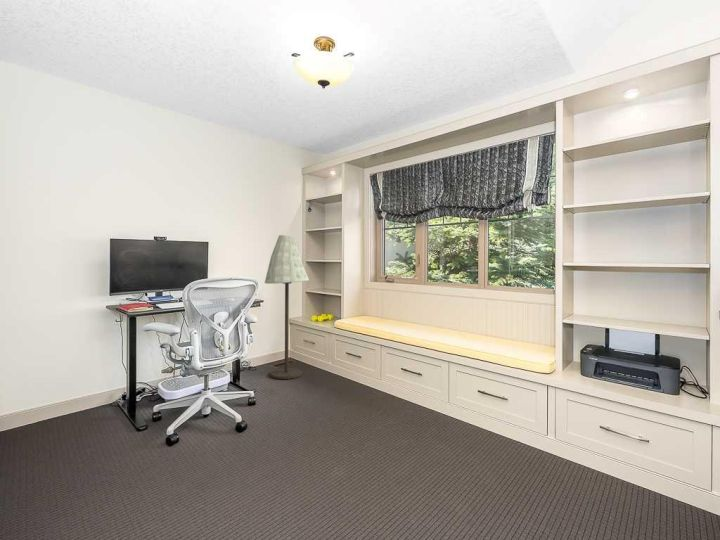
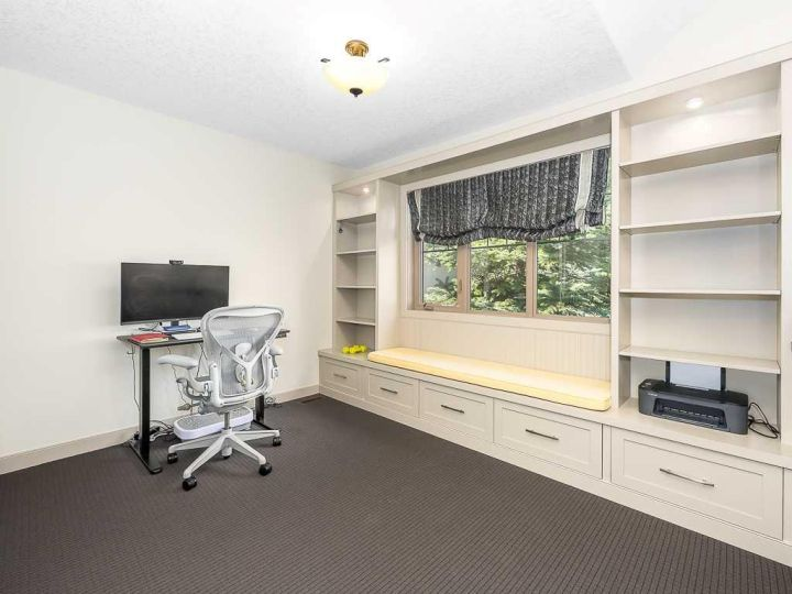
- floor lamp [264,234,310,380]
